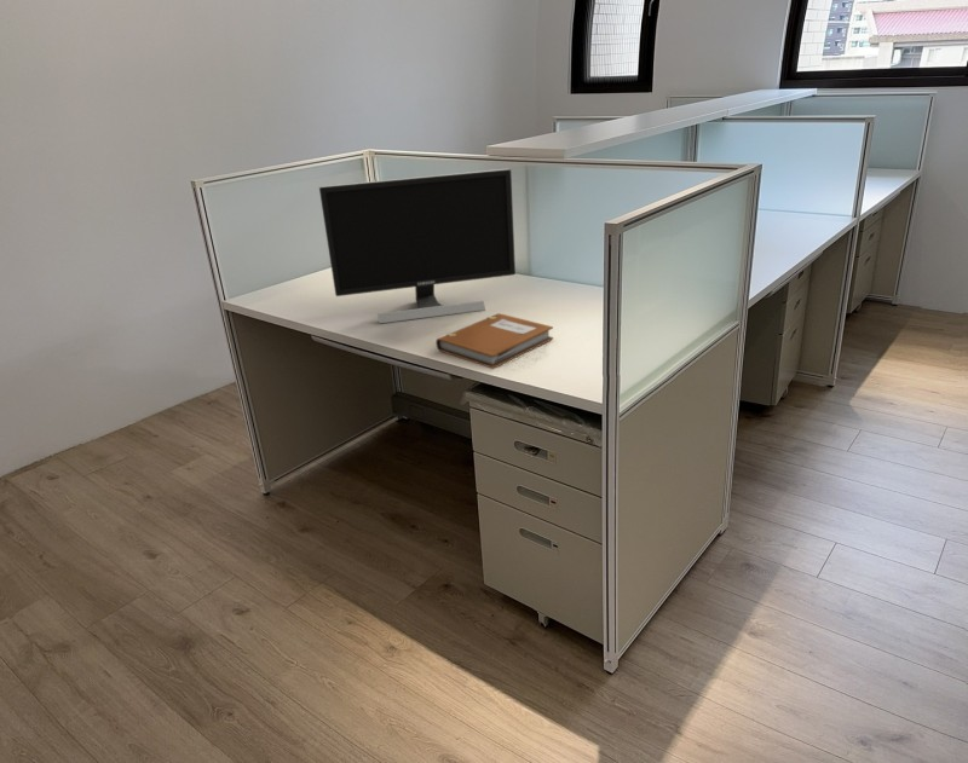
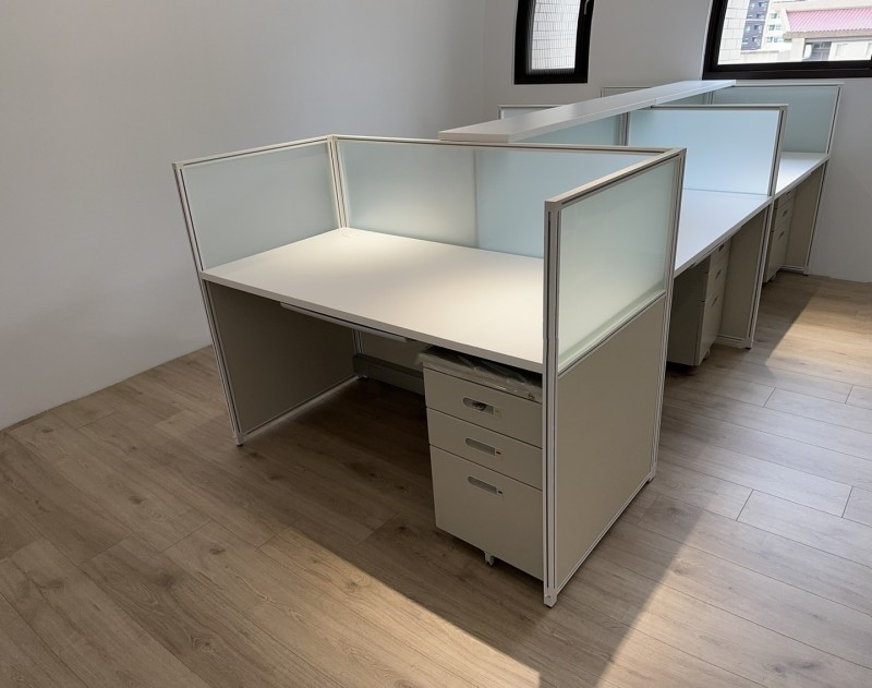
- monitor [318,167,517,325]
- notebook [434,312,554,370]
